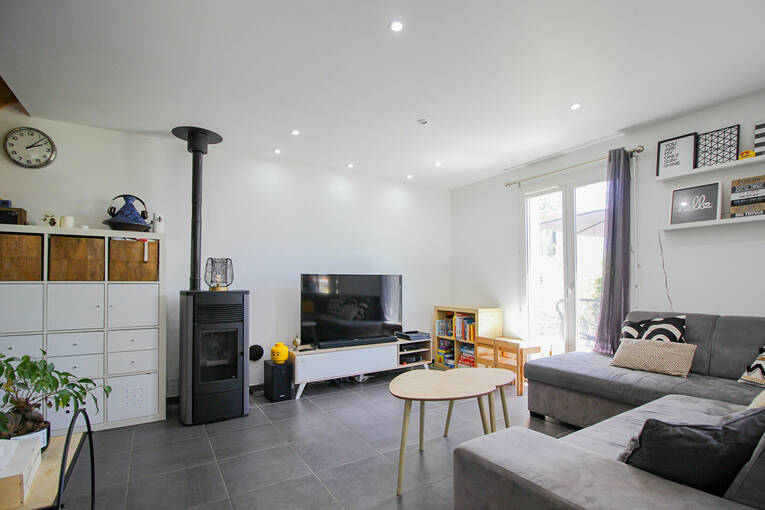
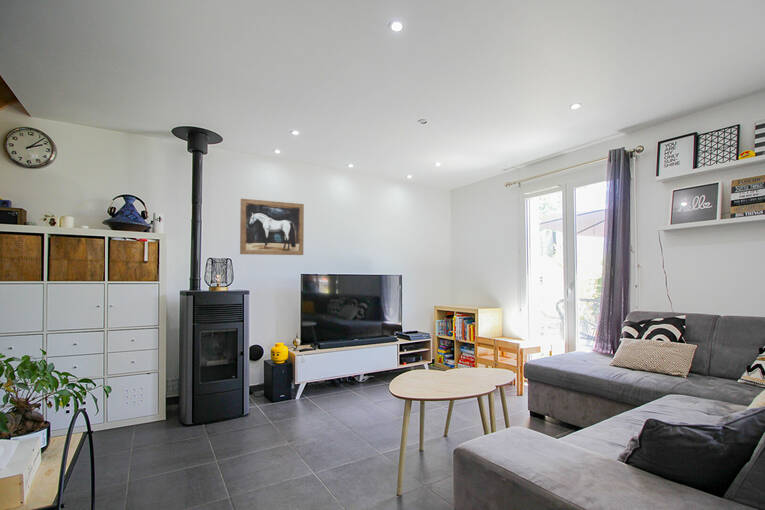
+ wall art [239,198,305,256]
